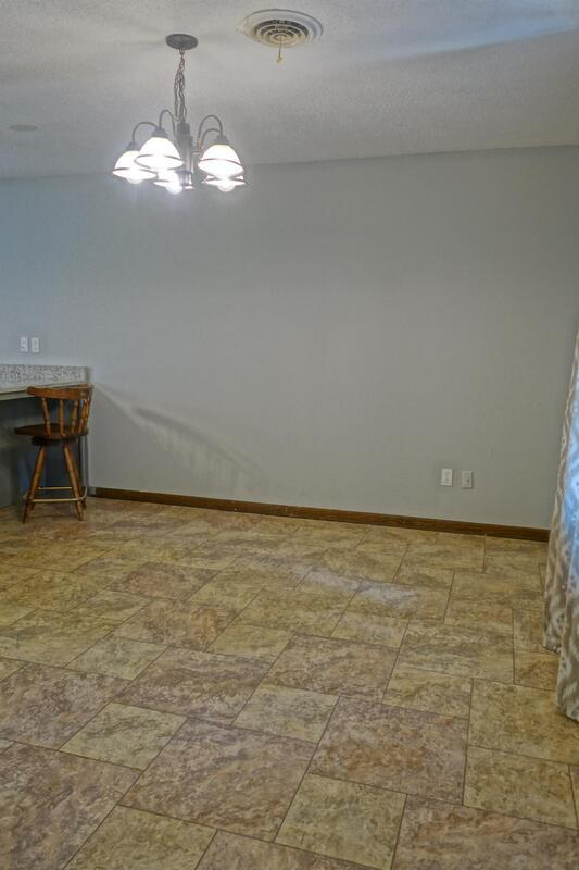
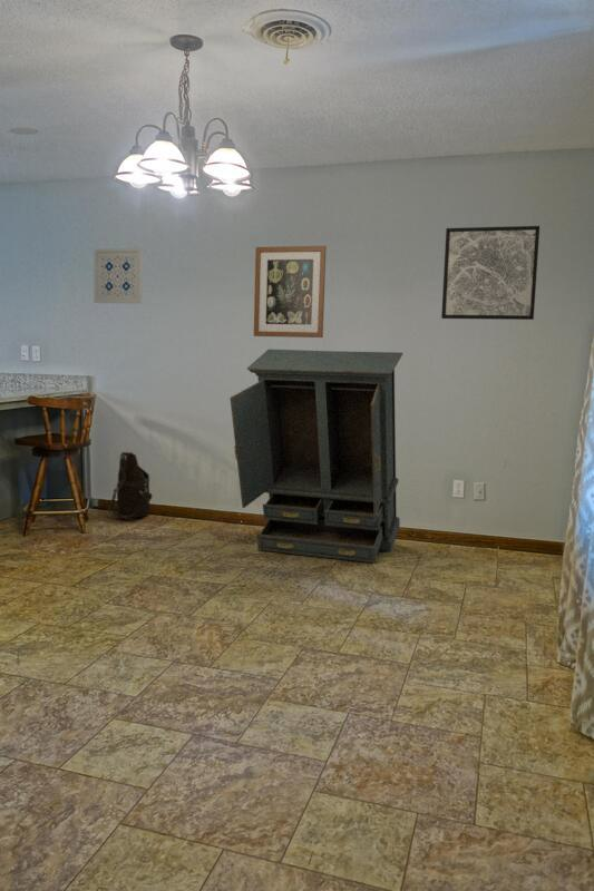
+ wall art [92,247,144,304]
+ wall art [440,225,541,321]
+ wall art [253,245,328,339]
+ storage cabinet [228,349,403,564]
+ shoulder bag [107,451,154,521]
